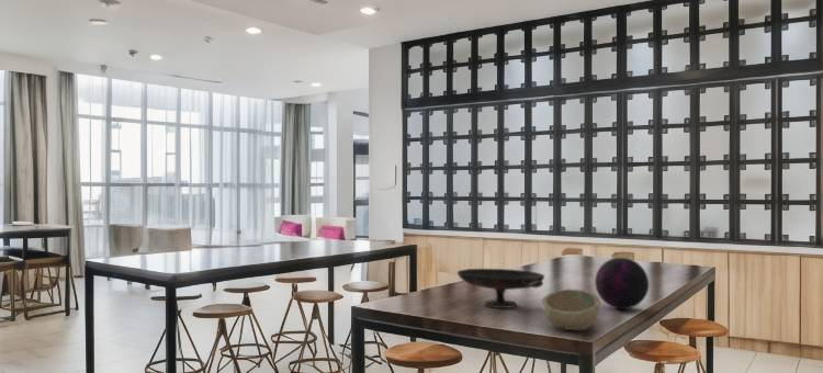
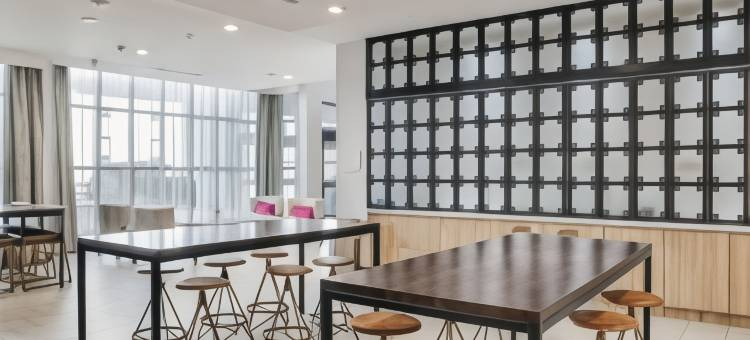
- bowl [541,287,601,331]
- decorative orb [594,257,650,310]
- decorative bowl [456,268,545,309]
